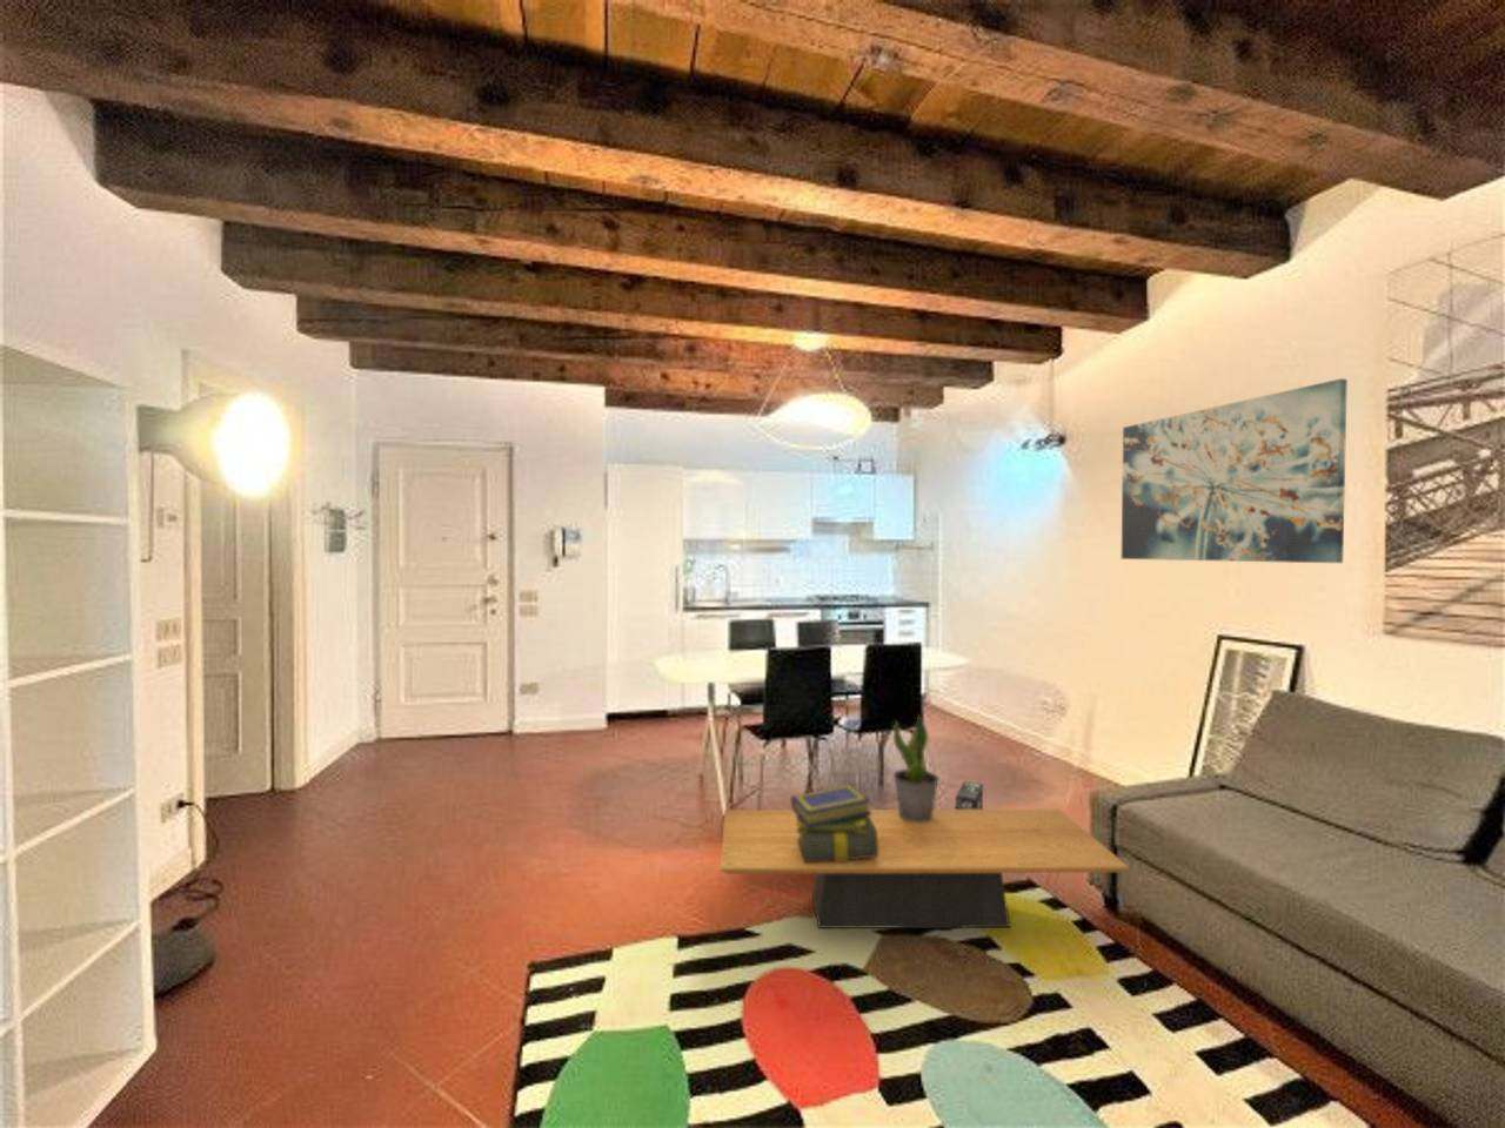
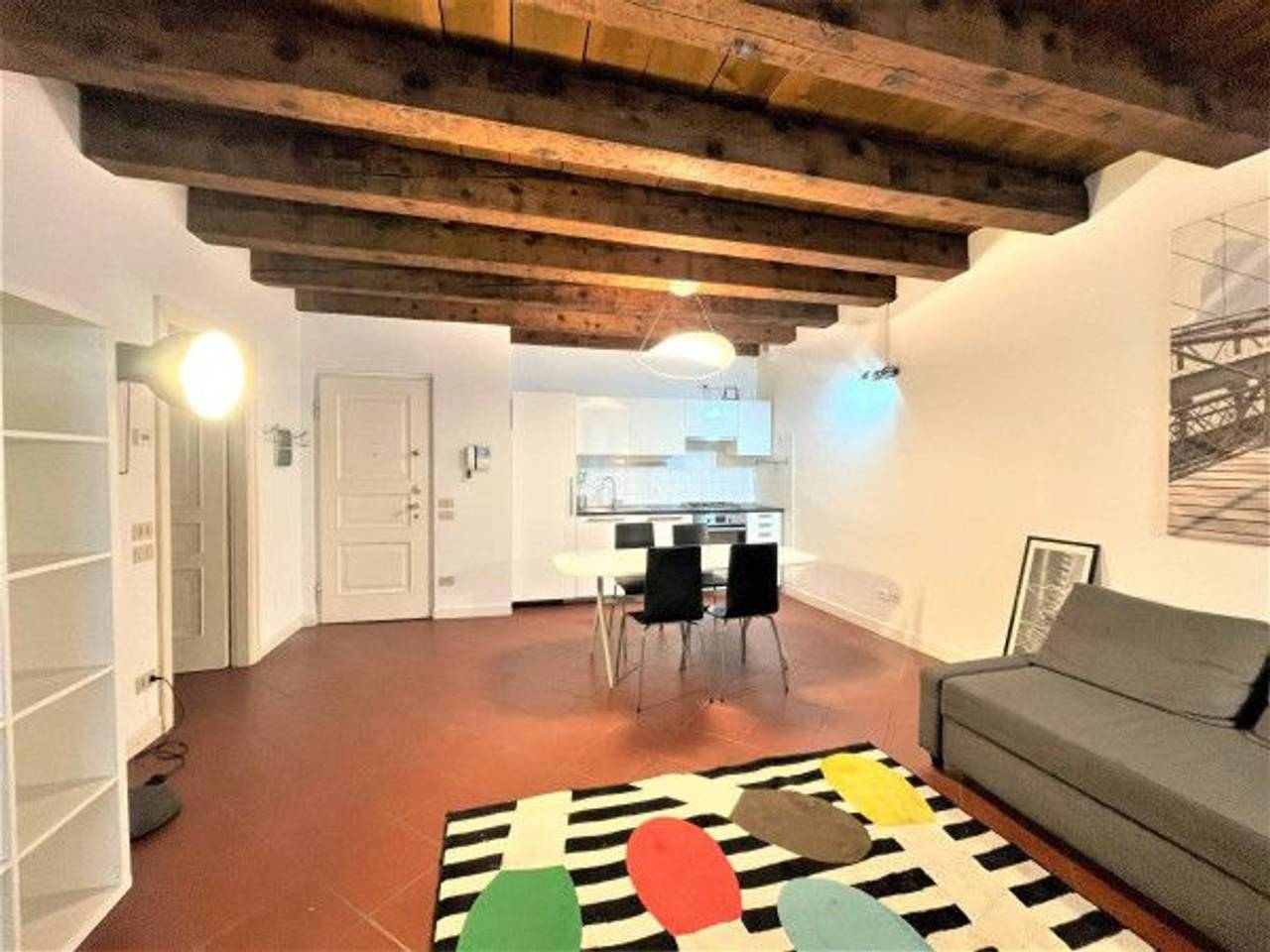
- stack of books [789,783,878,863]
- potted plant [892,713,941,822]
- wall art [1121,377,1349,564]
- coffee table [719,808,1131,929]
- box [955,780,984,809]
